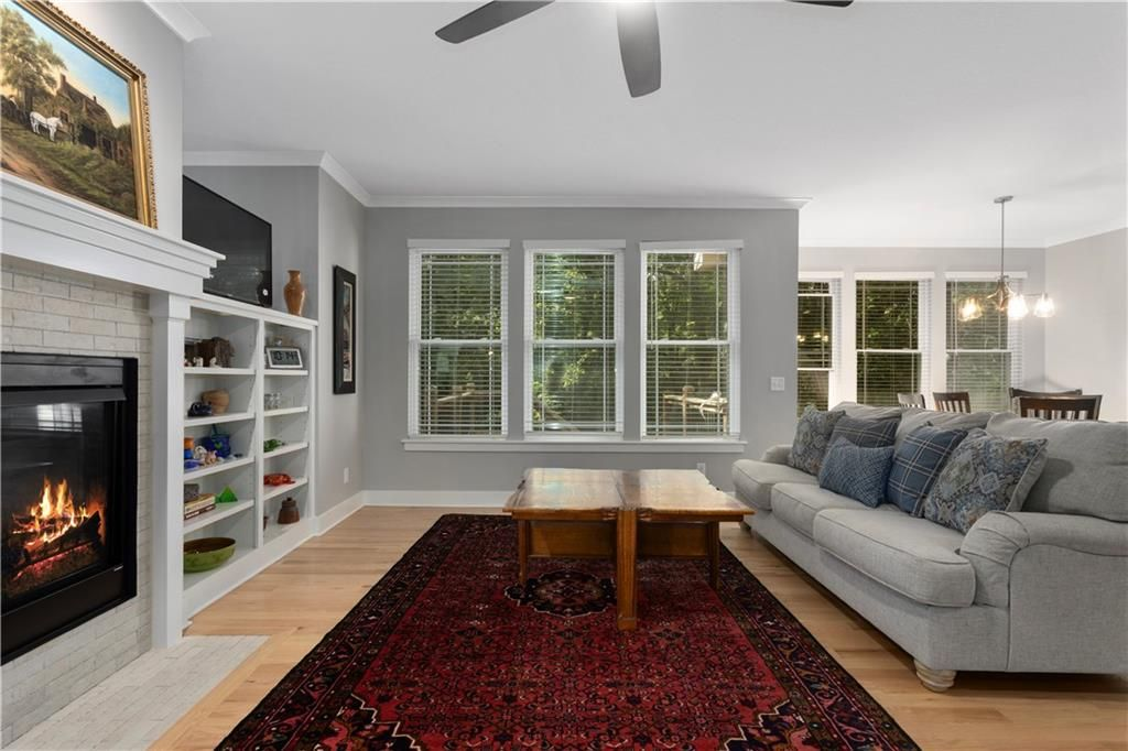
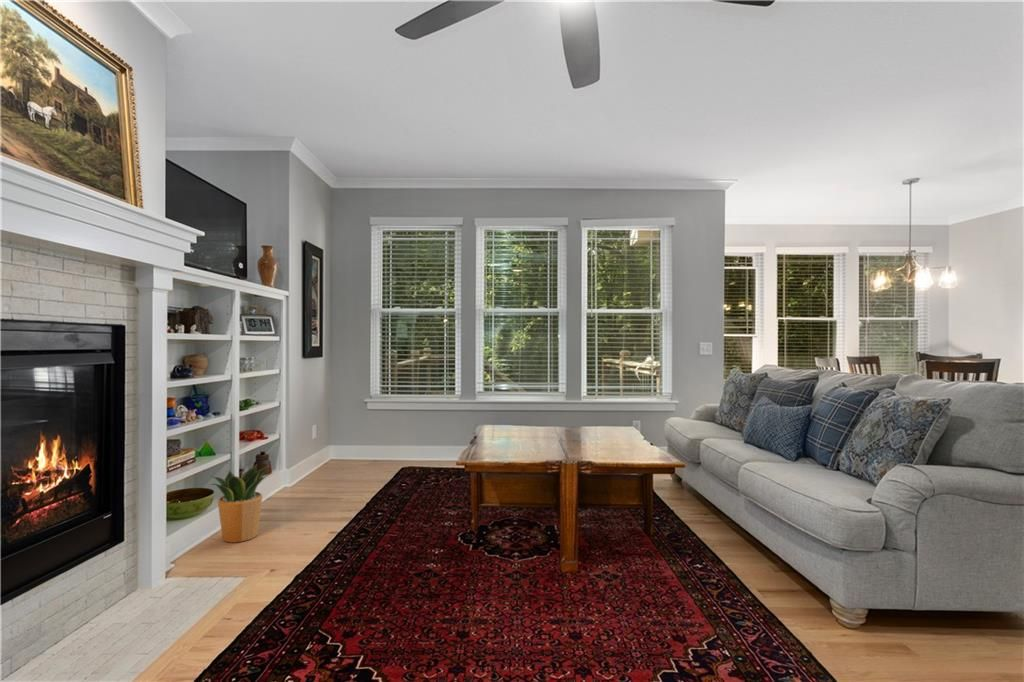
+ potted plant [209,464,273,544]
